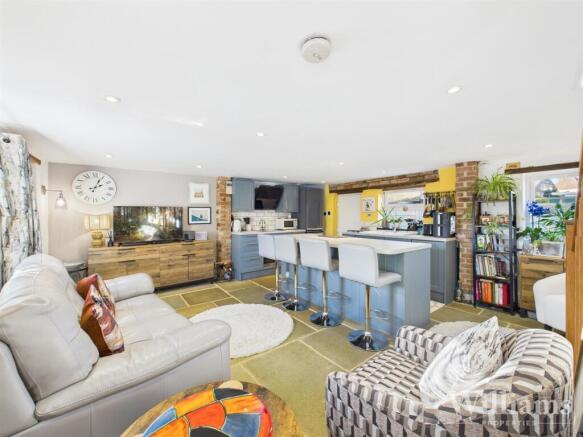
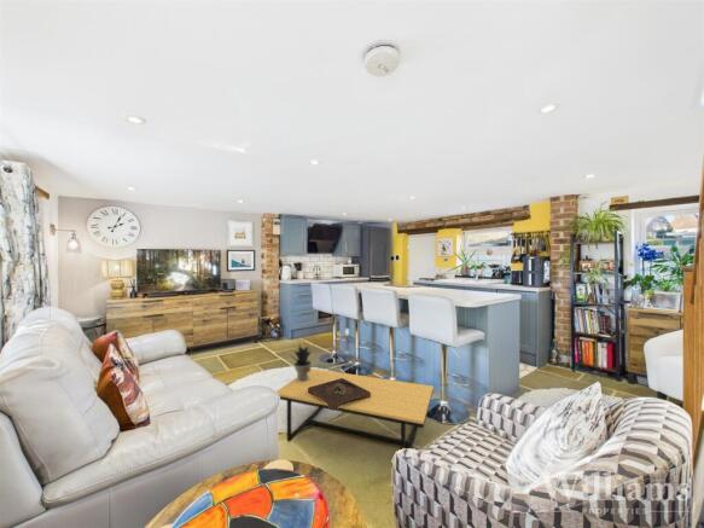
+ wooden tray [308,378,371,412]
+ coffee table [275,367,435,451]
+ potted plant [287,343,314,382]
